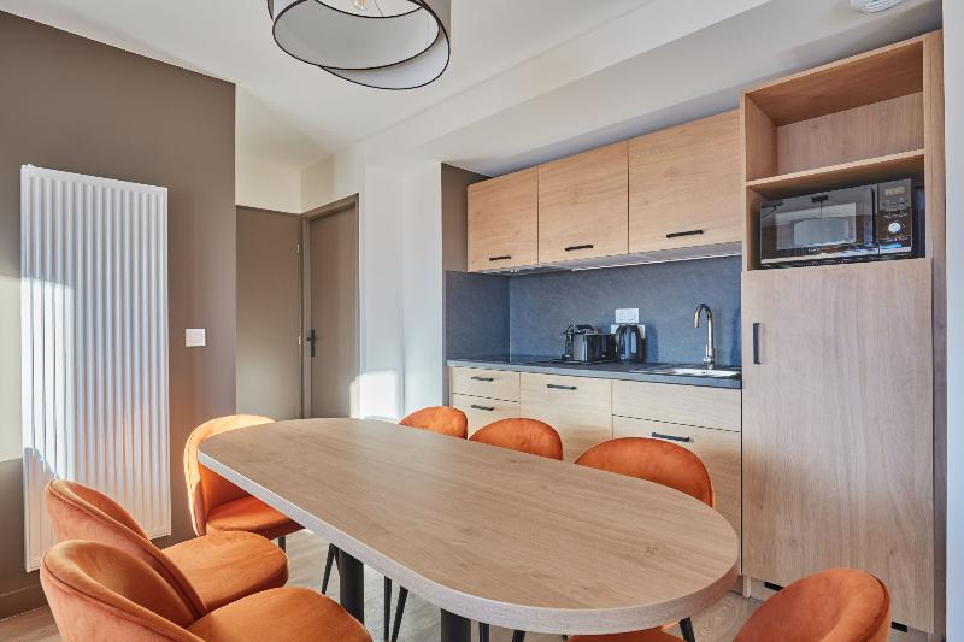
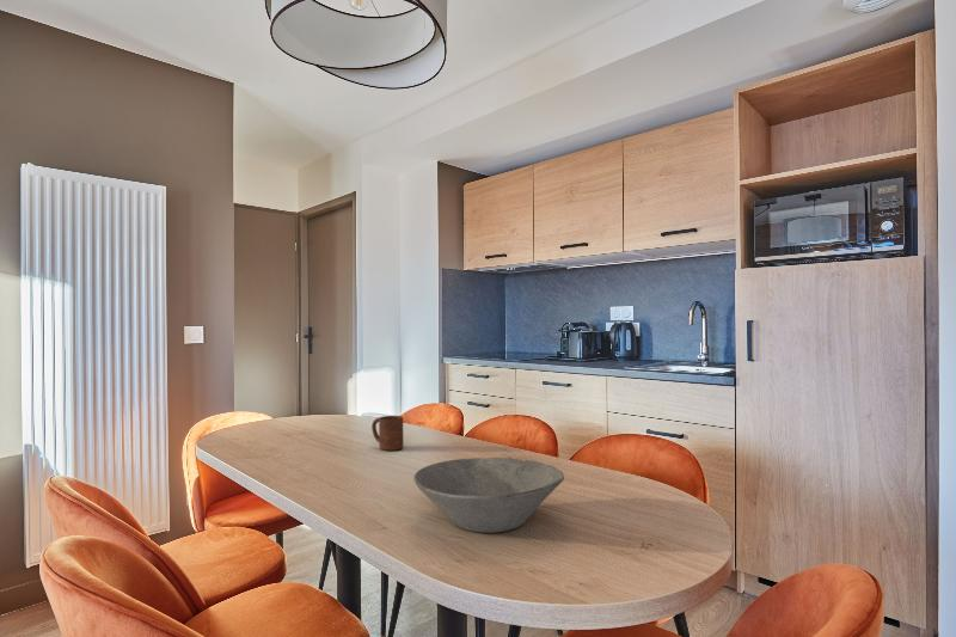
+ cup [370,415,405,452]
+ bowl [412,457,565,534]
